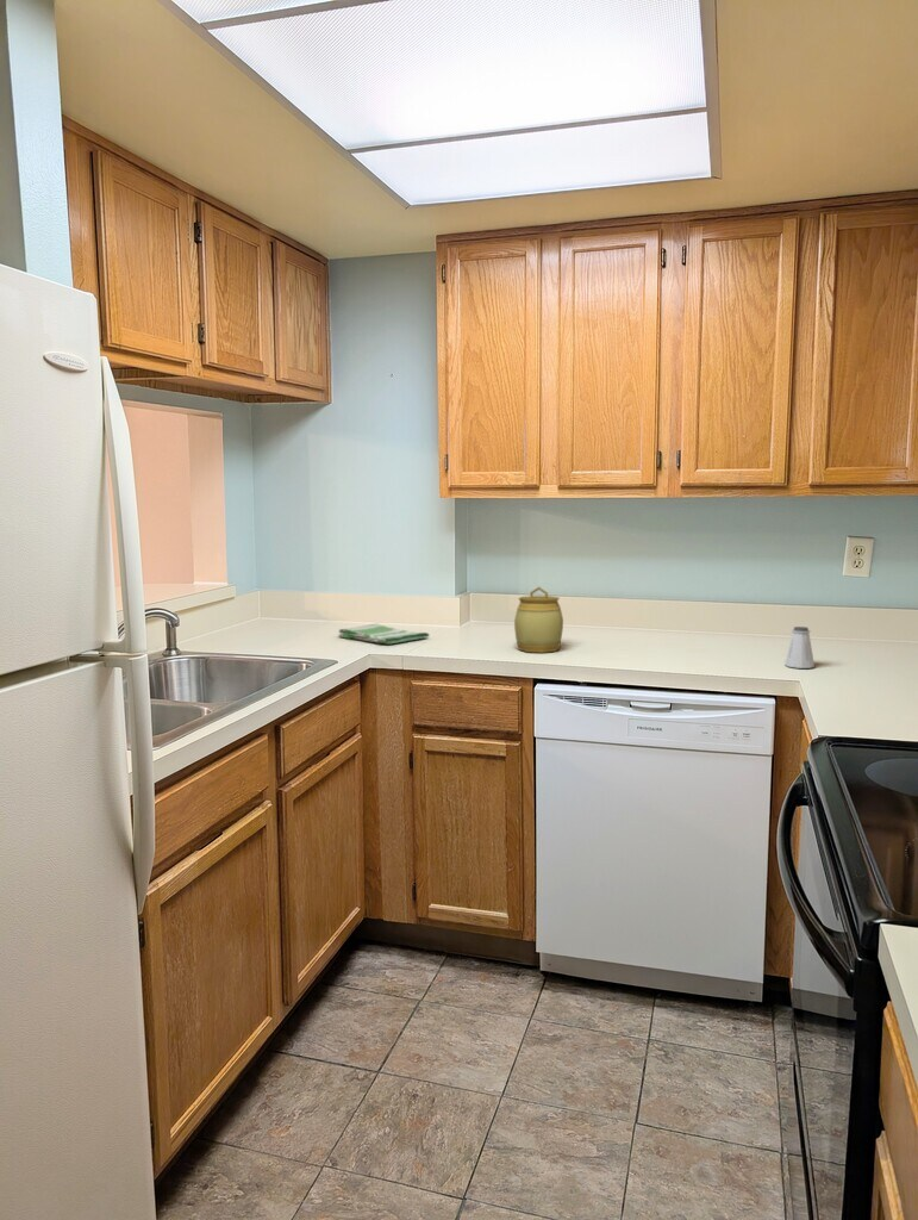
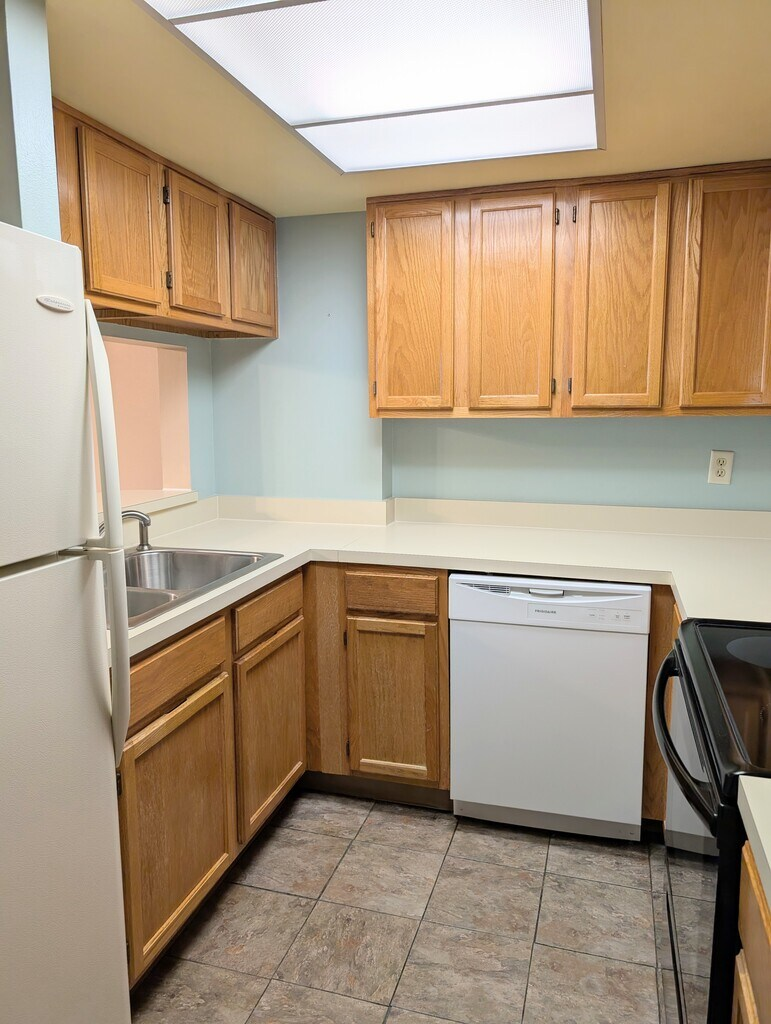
- jar [513,585,564,654]
- saltshaker [783,625,816,670]
- dish towel [337,623,431,645]
